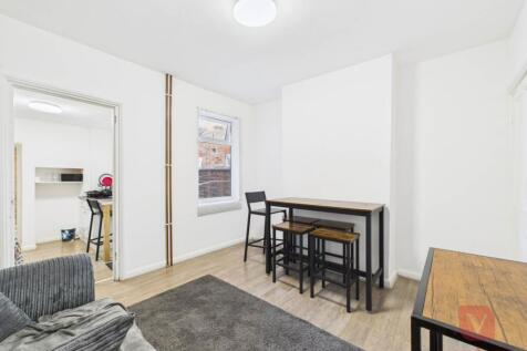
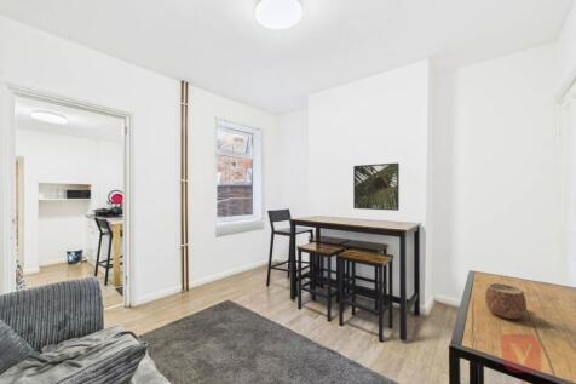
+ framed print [352,162,401,212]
+ mug [484,282,528,320]
